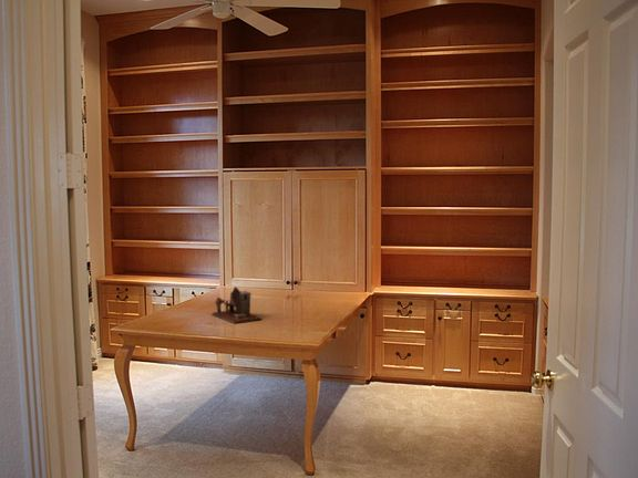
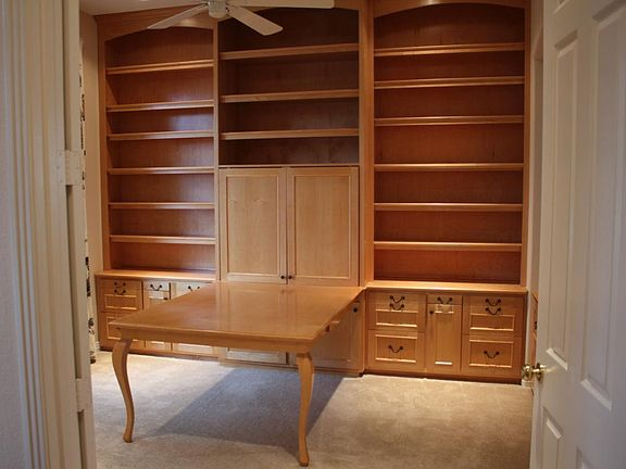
- desk organizer [210,285,263,324]
